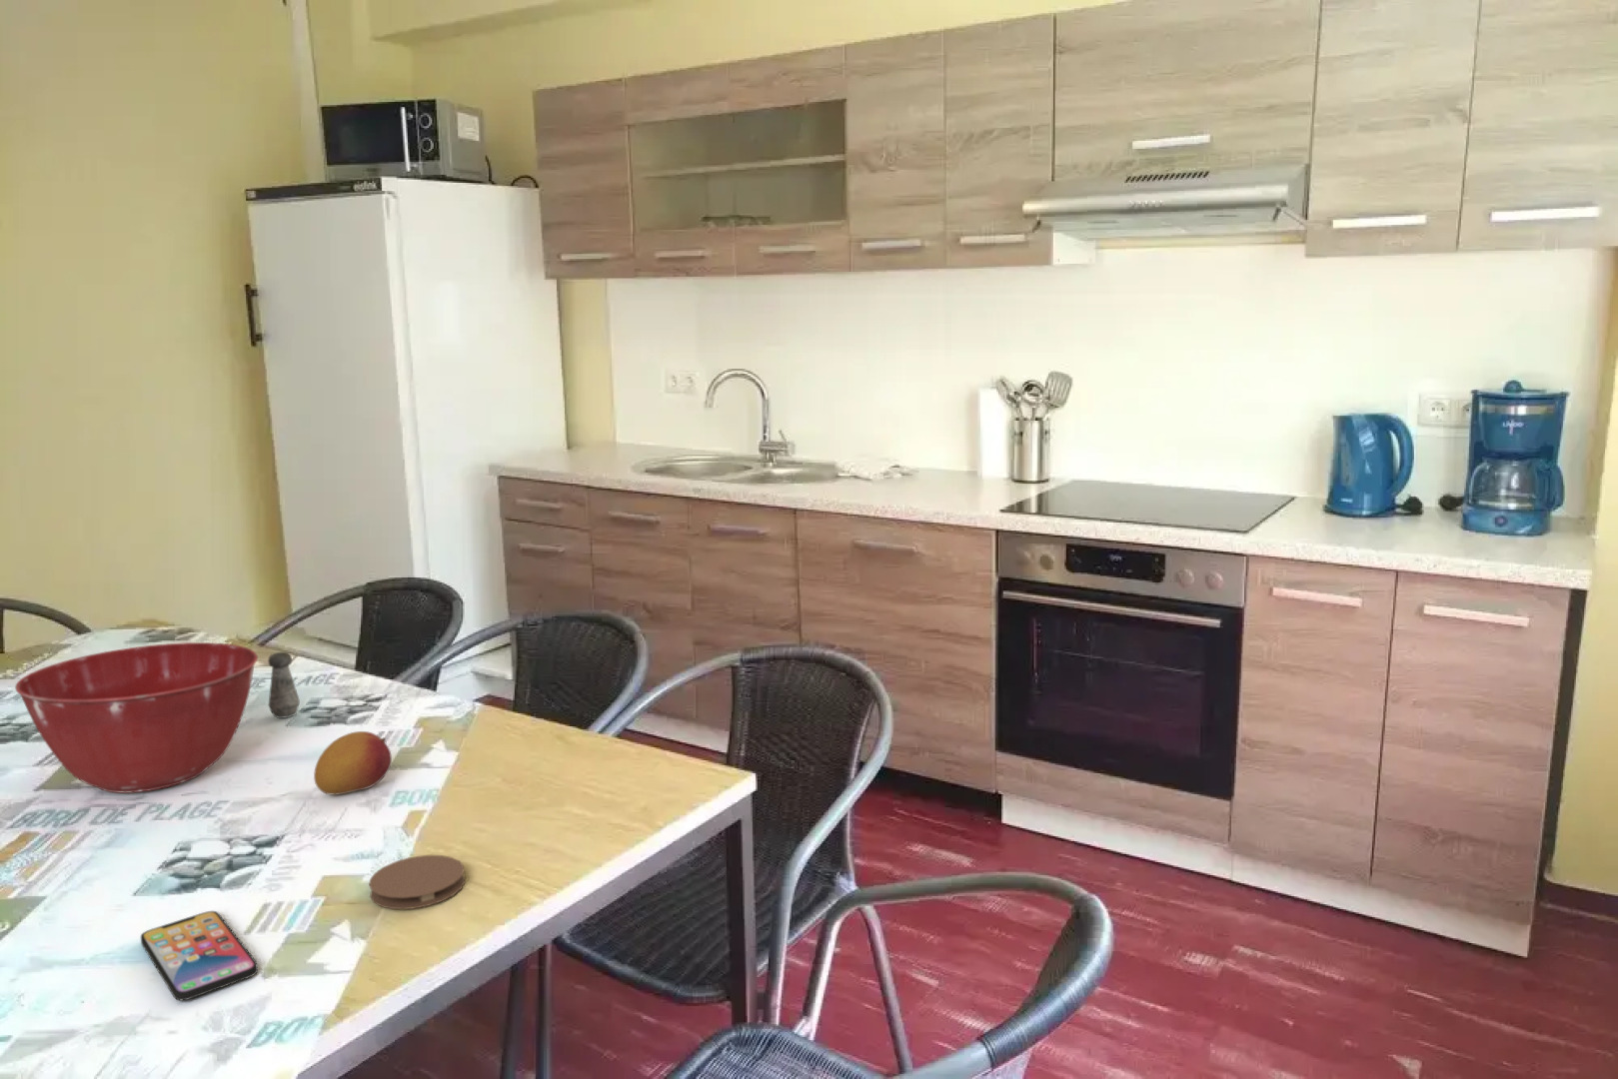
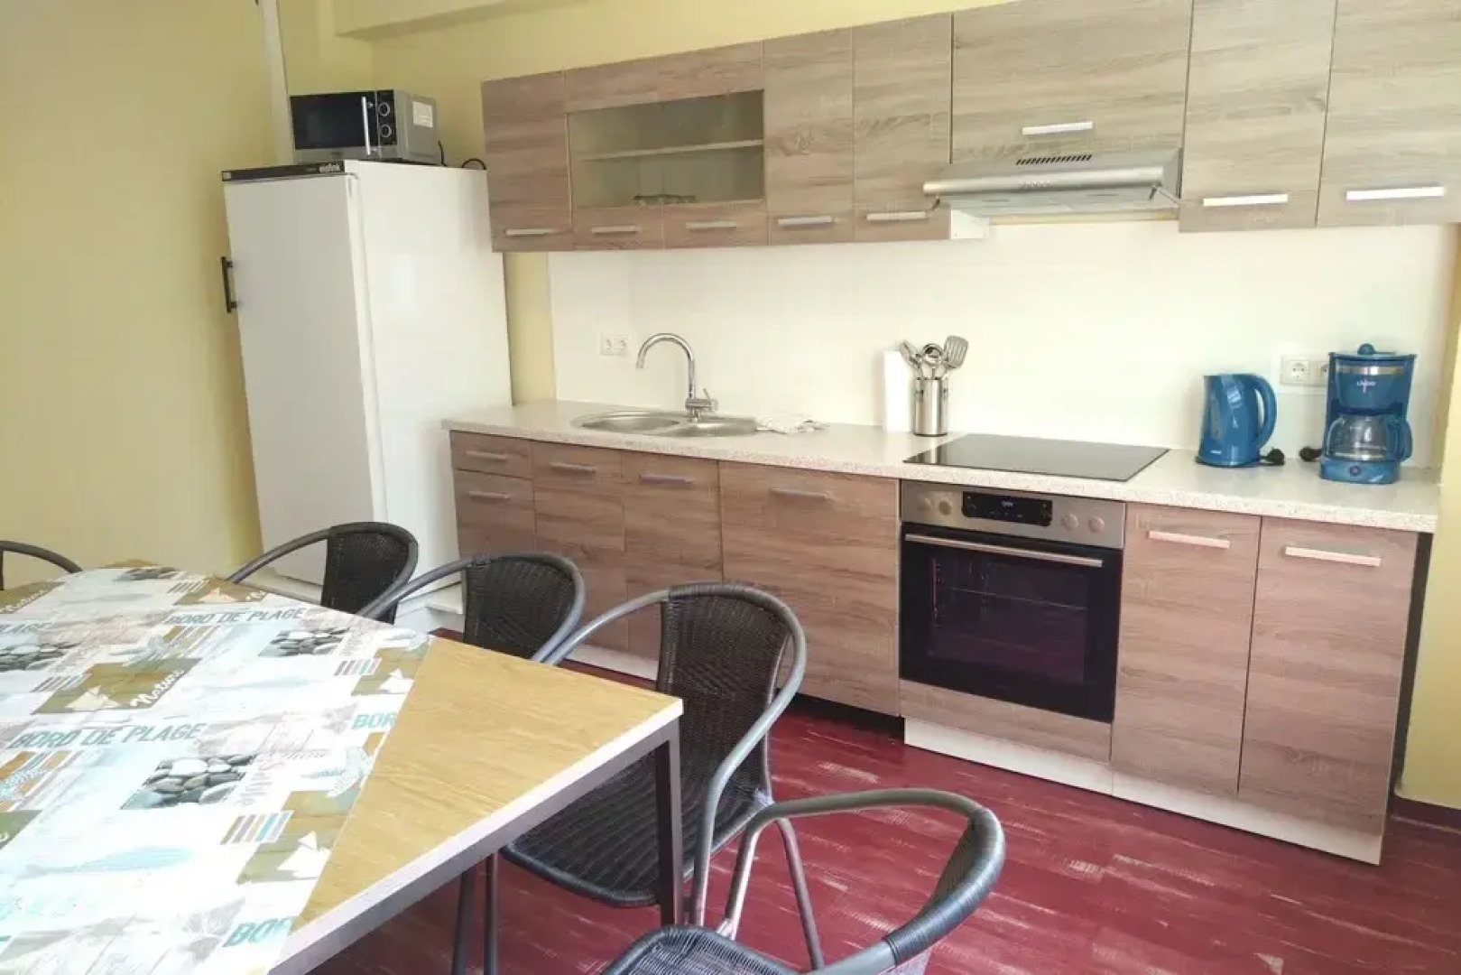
- salt shaker [266,651,301,719]
- smartphone [140,910,259,1001]
- mixing bowl [14,642,259,794]
- fruit [313,730,393,796]
- coaster [367,854,466,910]
